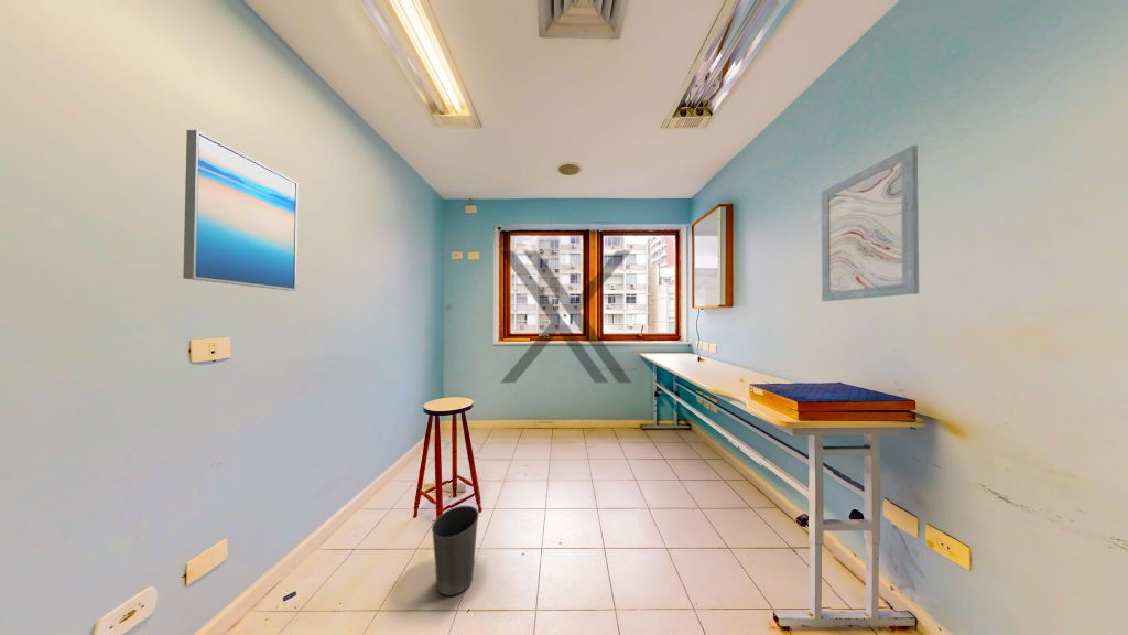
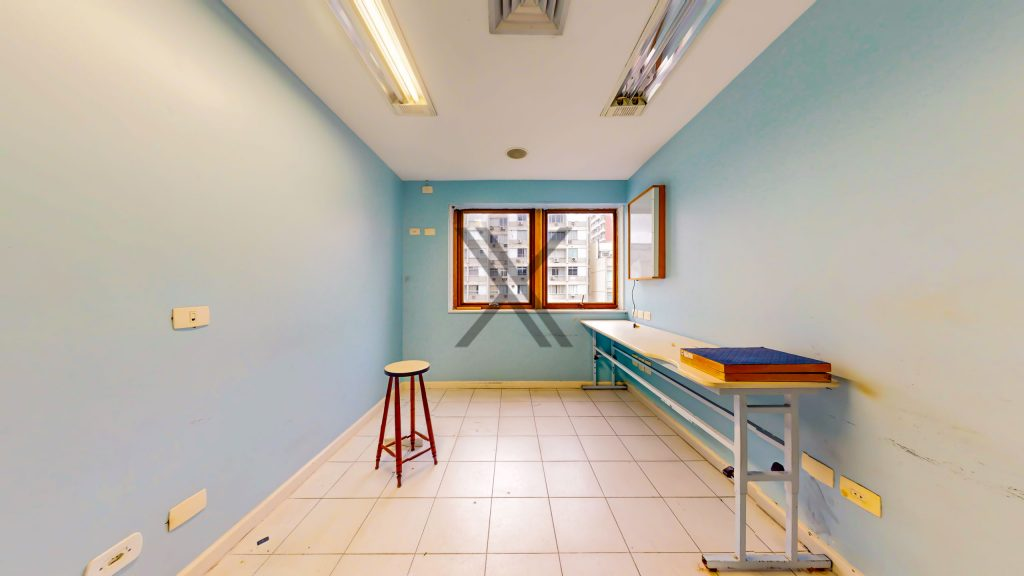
- waste basket [431,505,479,596]
- wall art [821,144,920,302]
- wall art [182,129,299,292]
